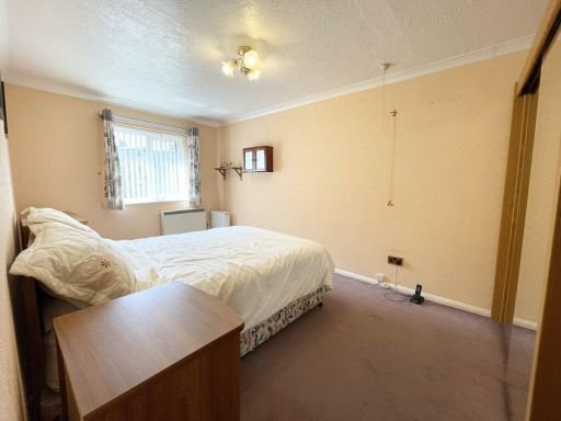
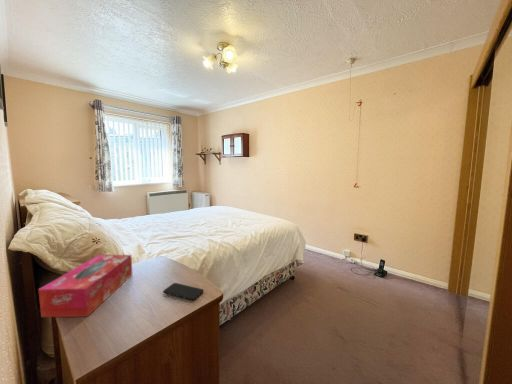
+ tissue box [37,254,133,318]
+ smartphone [162,282,205,301]
